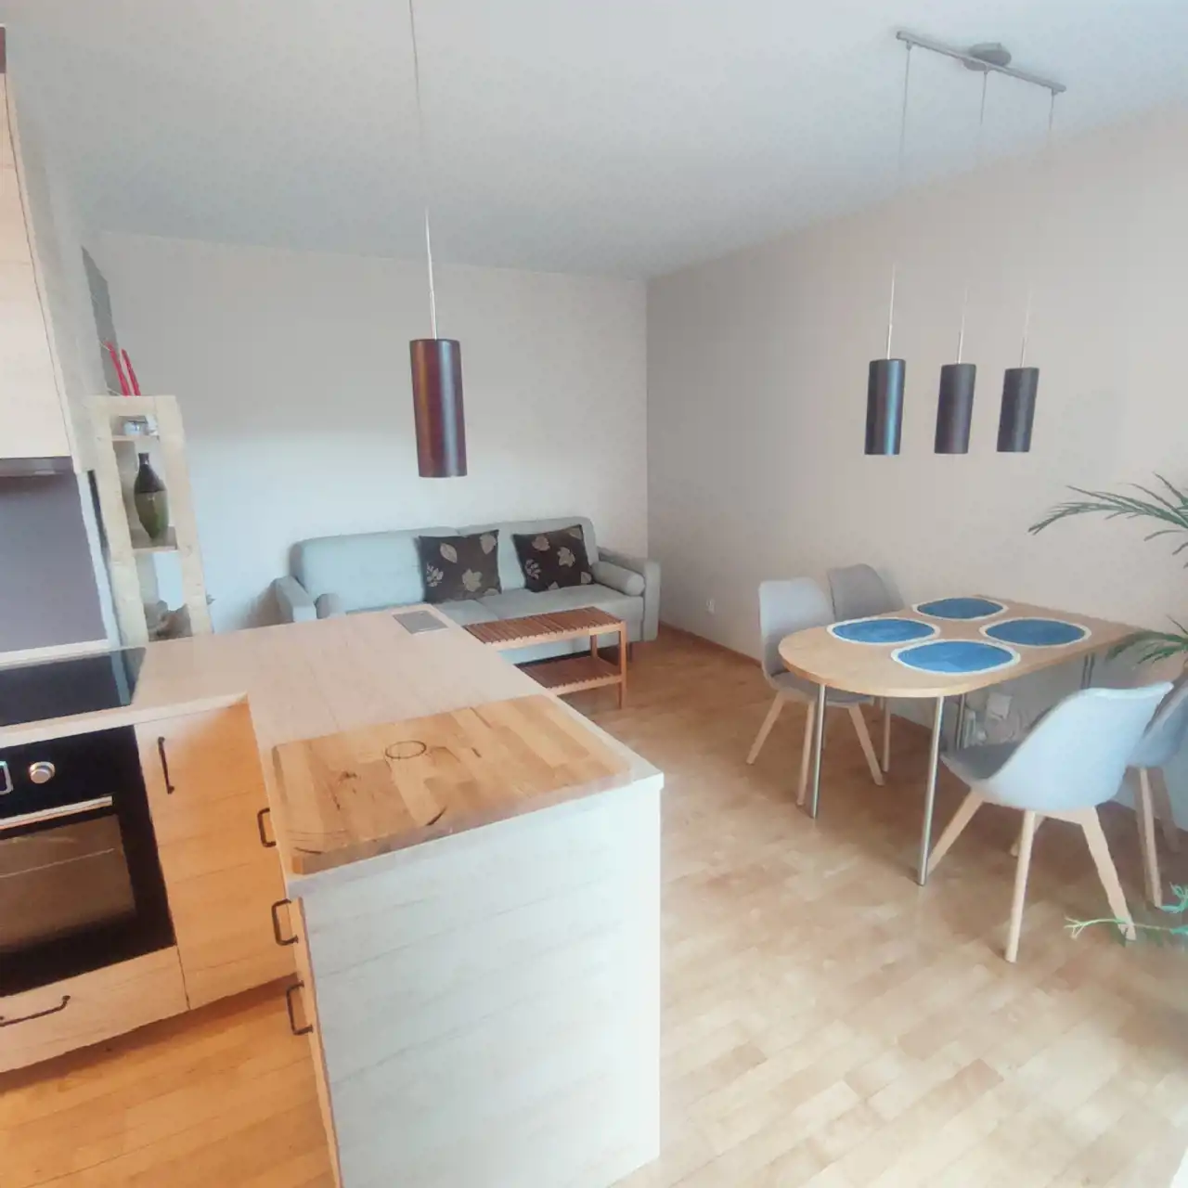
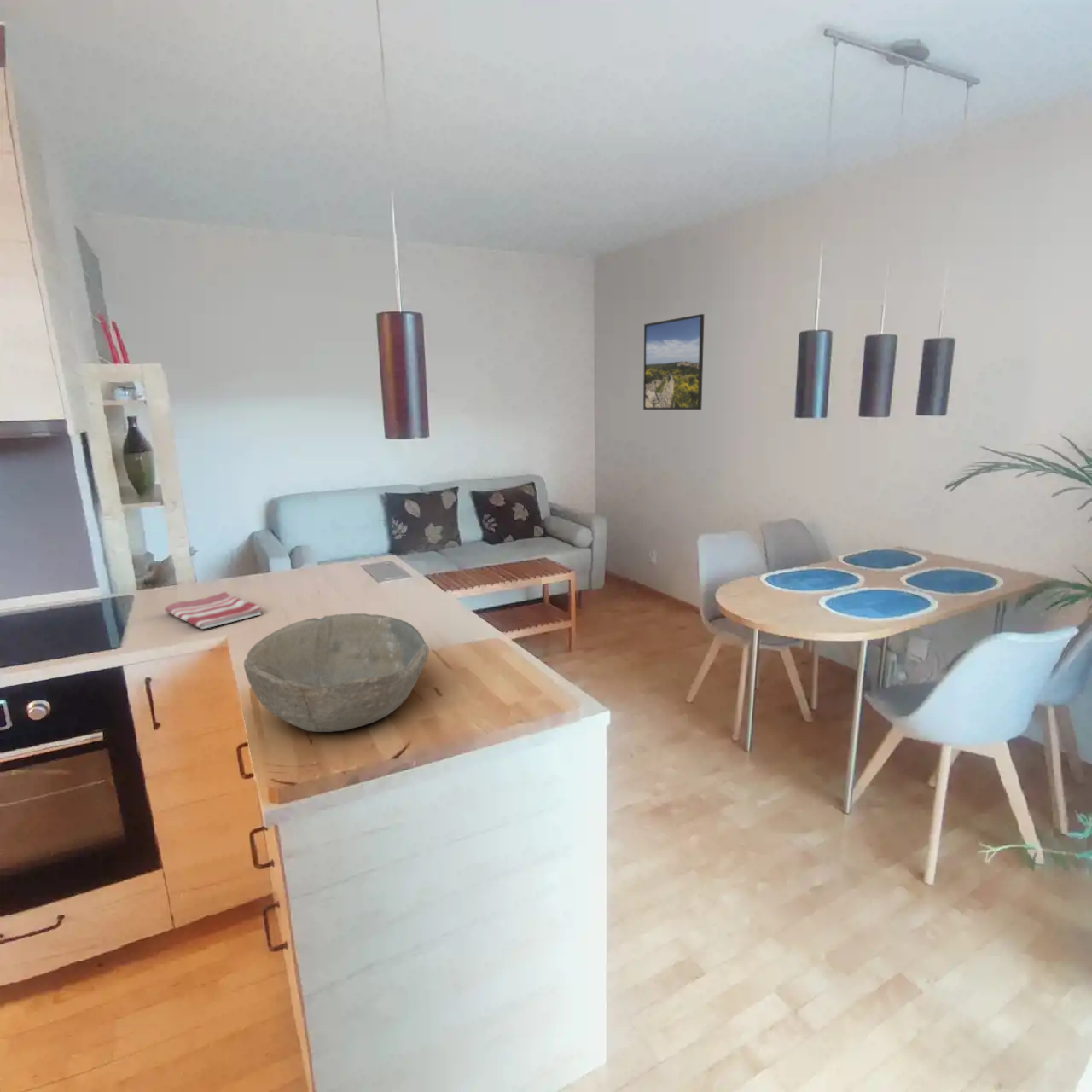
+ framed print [642,313,705,410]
+ dish towel [164,591,263,630]
+ bowl [243,613,430,733]
